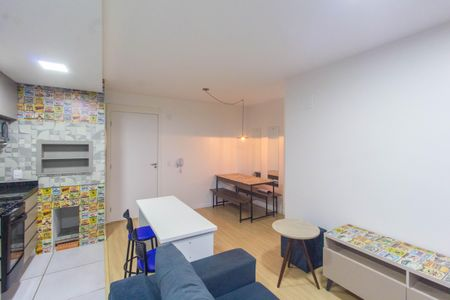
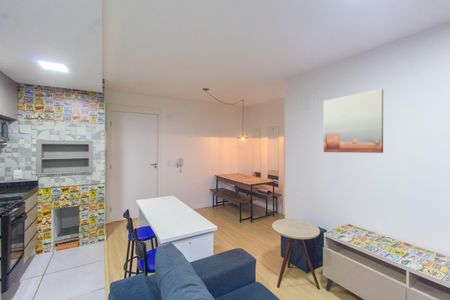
+ wall art [323,88,384,154]
